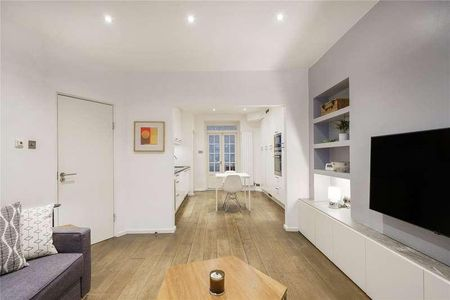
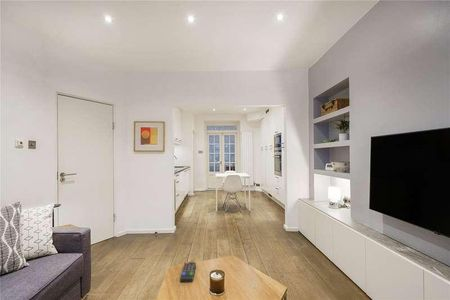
+ remote control [179,261,197,283]
